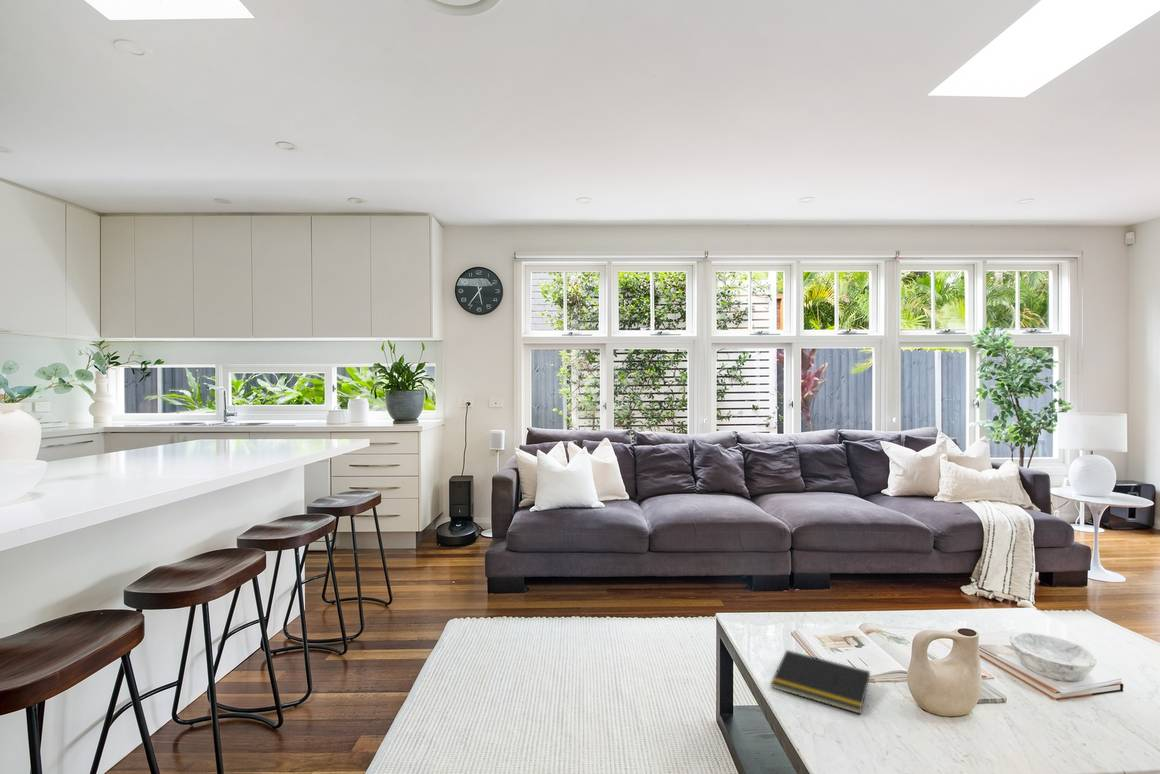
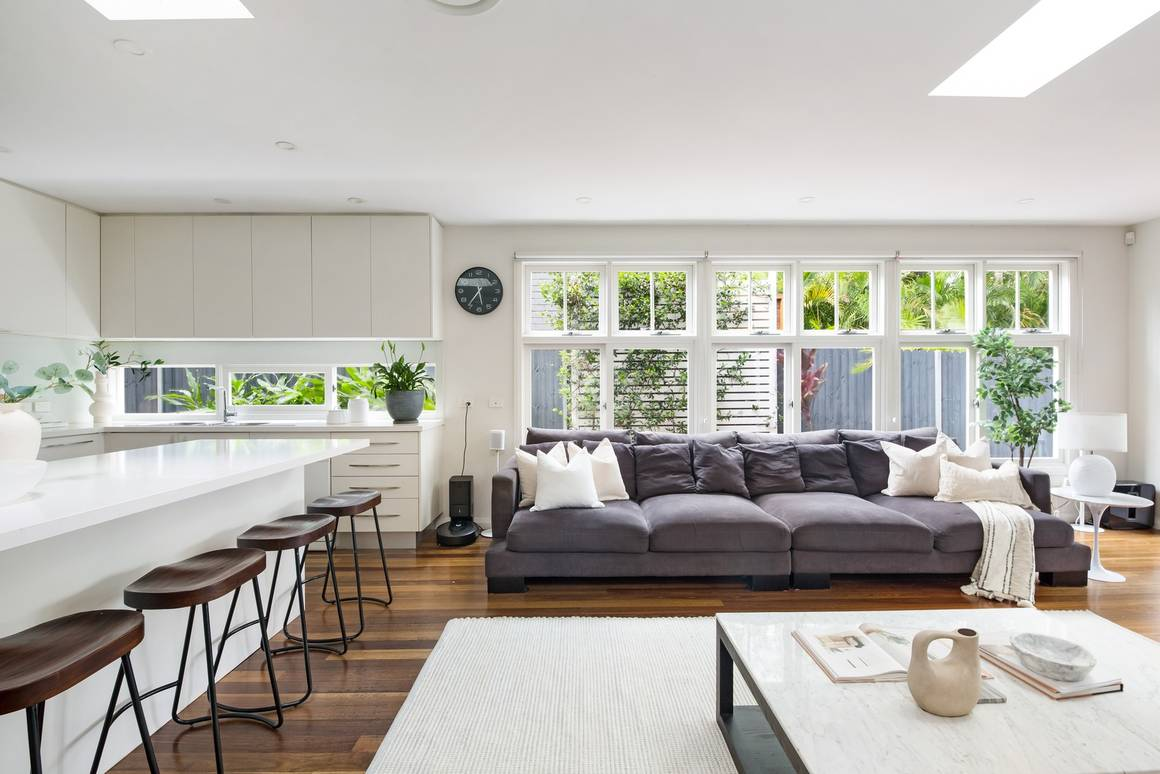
- notepad [770,649,871,715]
